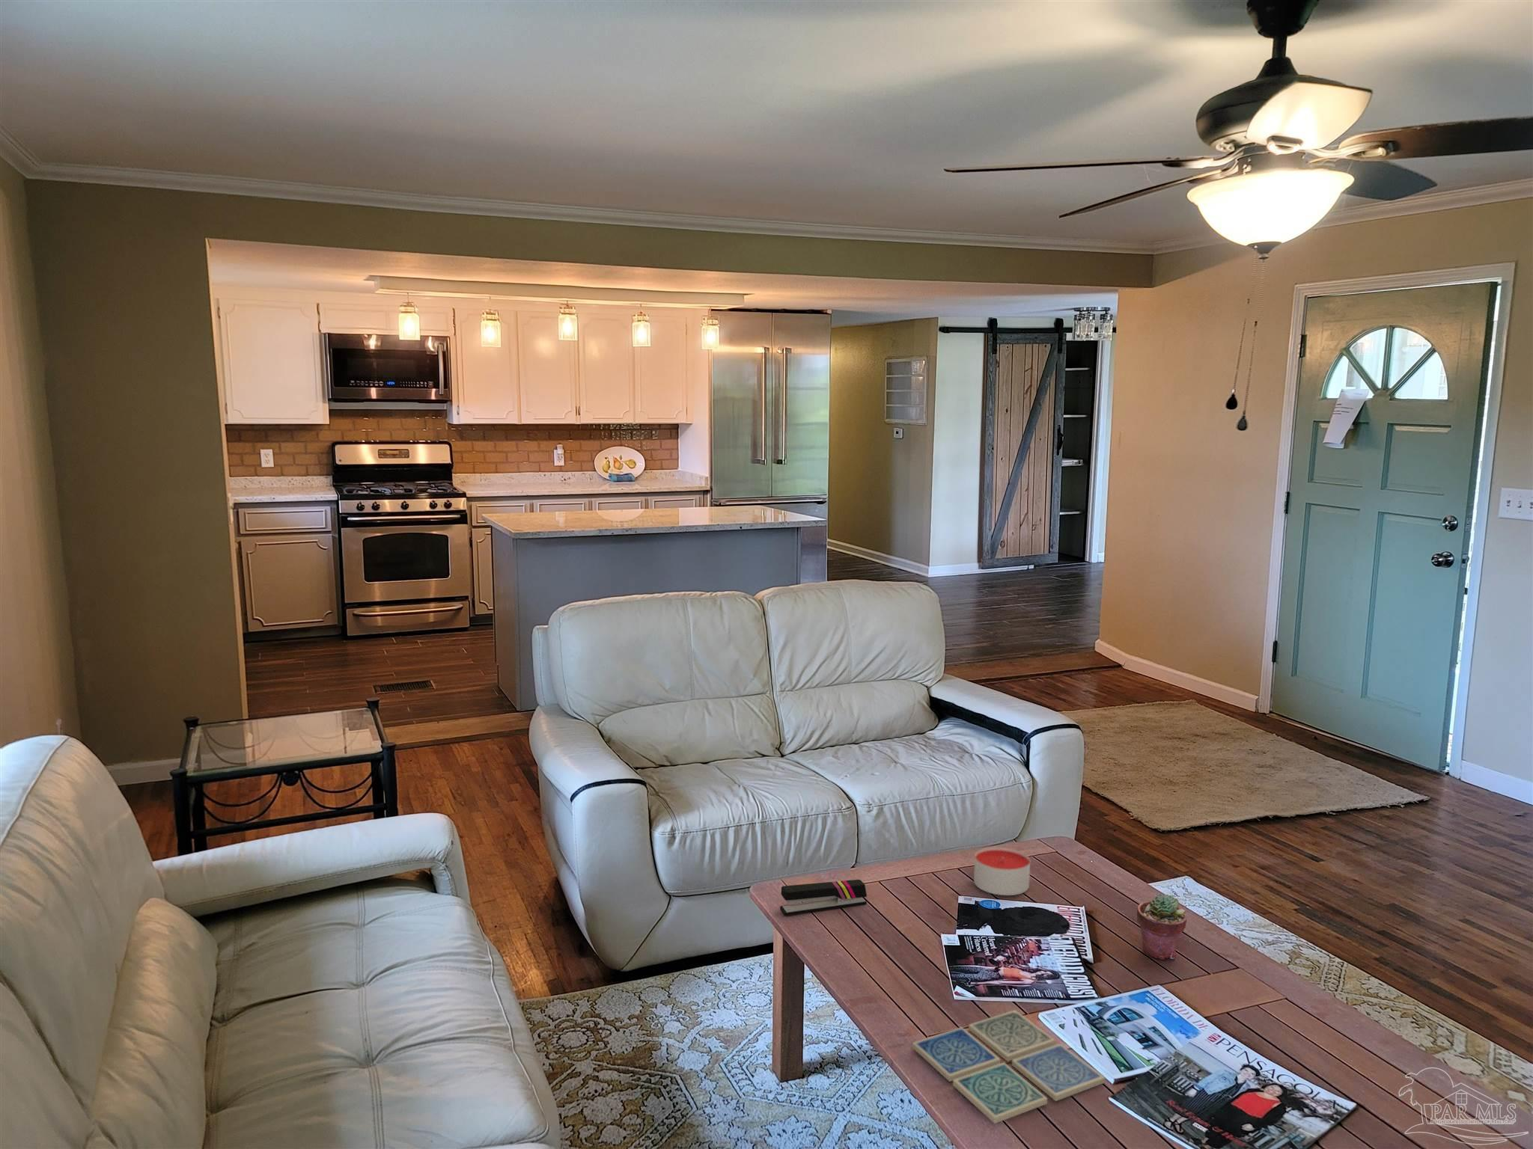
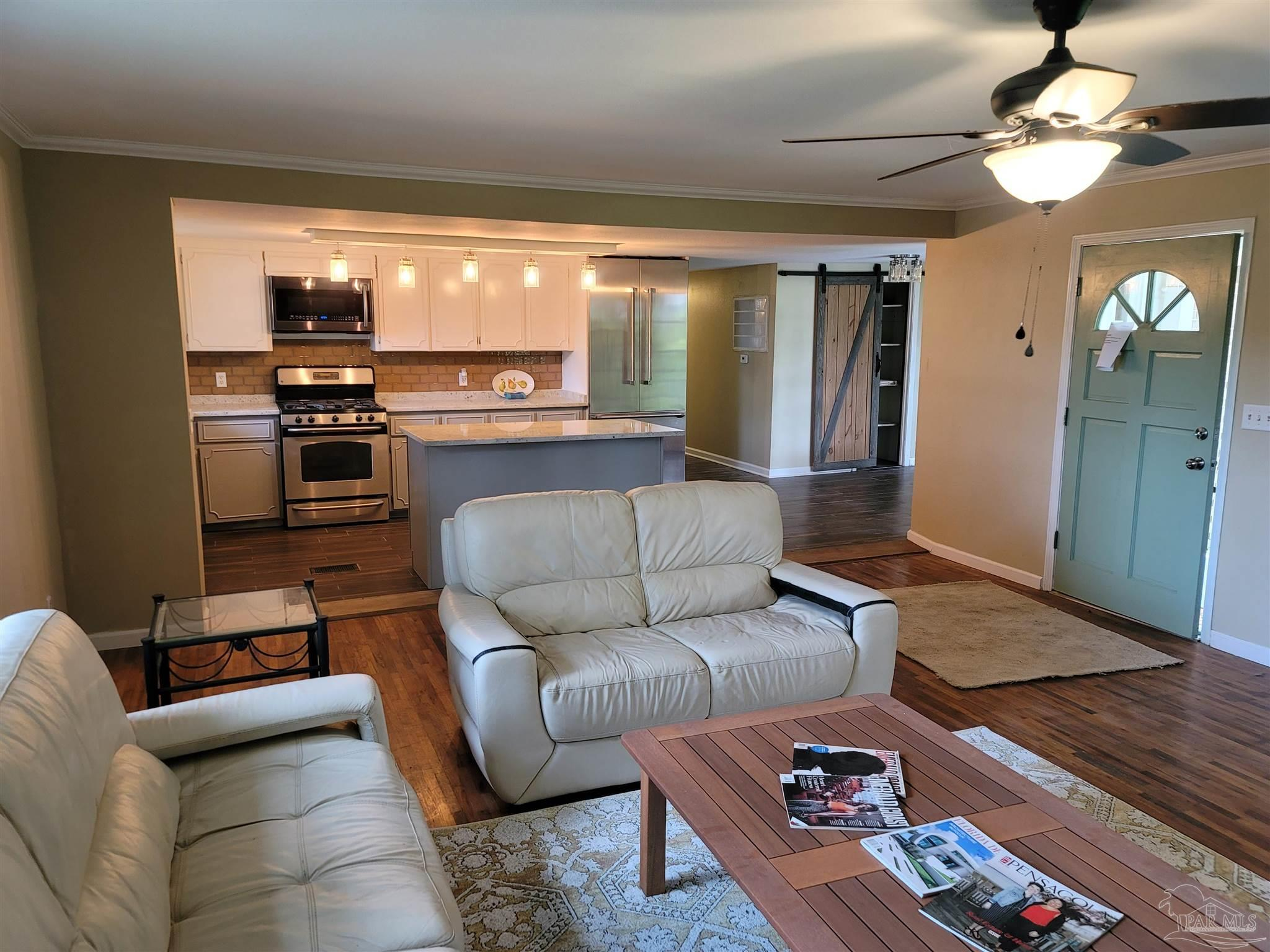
- candle [973,847,1031,897]
- stapler [780,879,868,916]
- drink coaster [911,1009,1107,1125]
- potted succulent [1136,893,1188,961]
